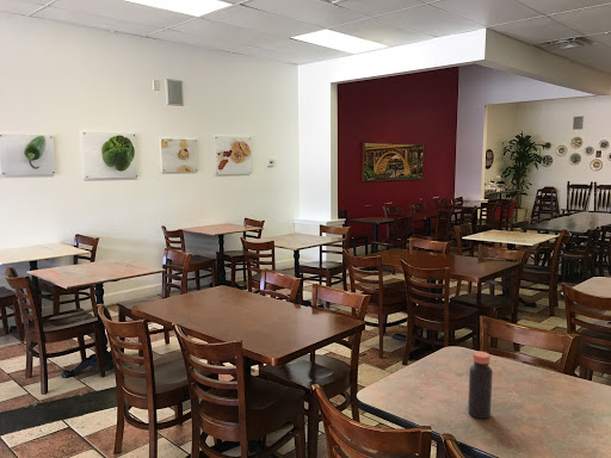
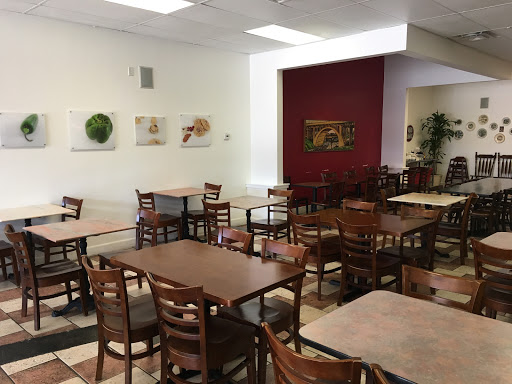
- bottle [467,351,494,420]
